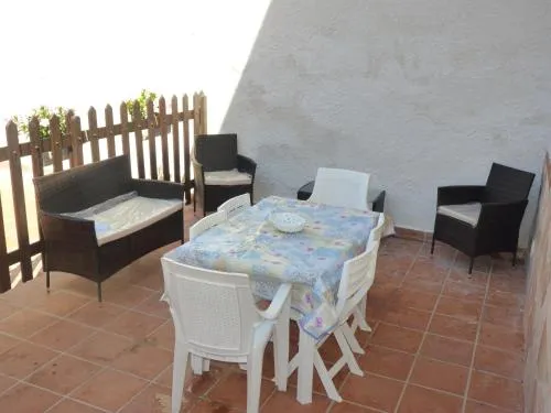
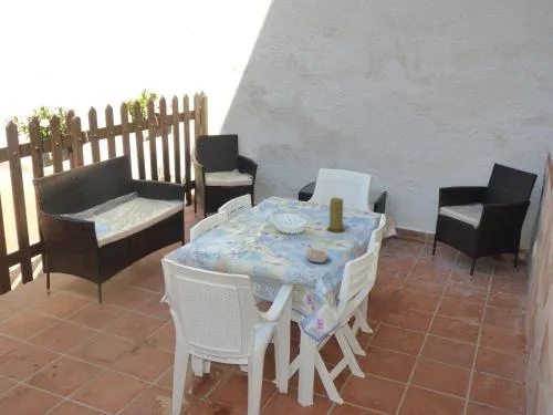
+ candle [325,196,346,234]
+ legume [303,243,331,264]
